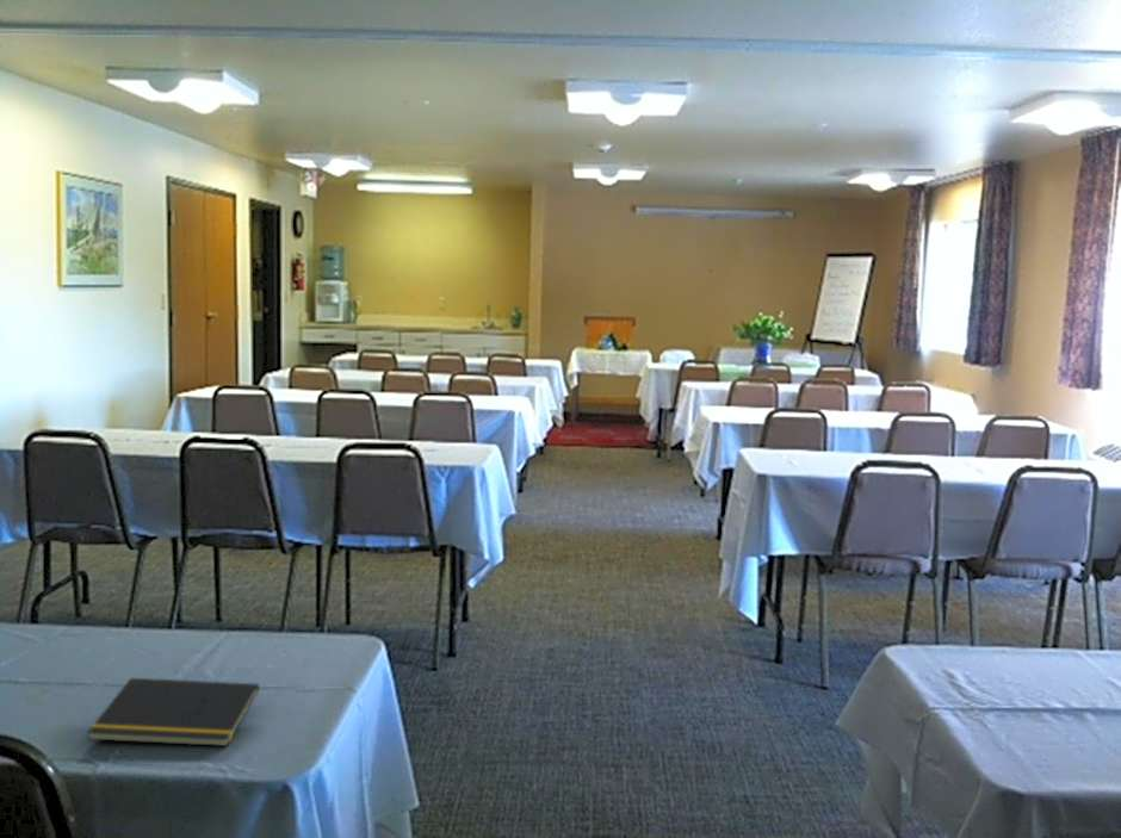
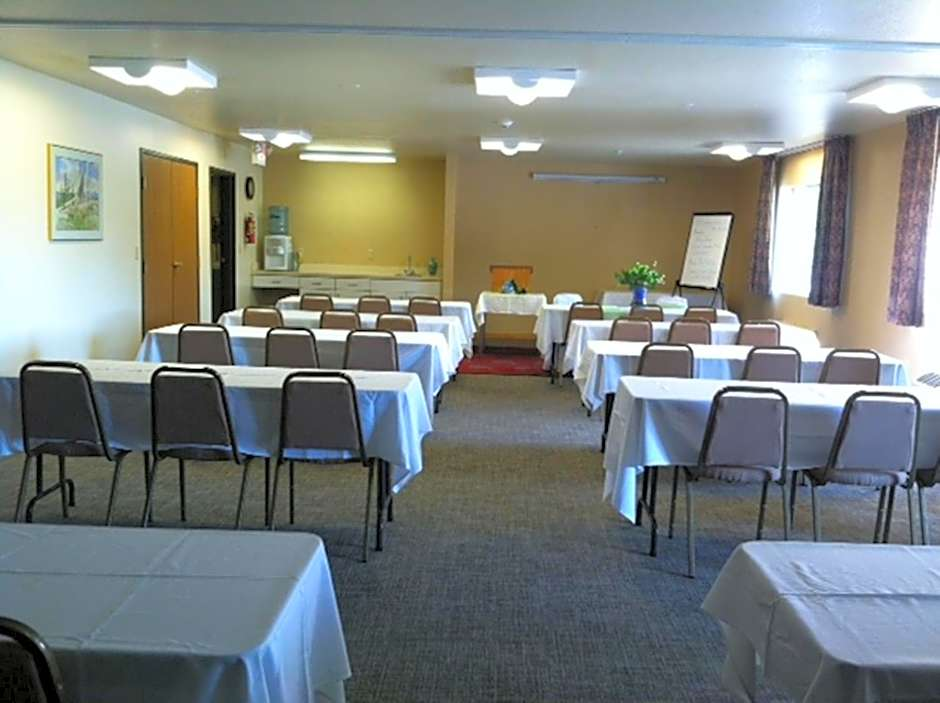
- notepad [86,677,260,747]
